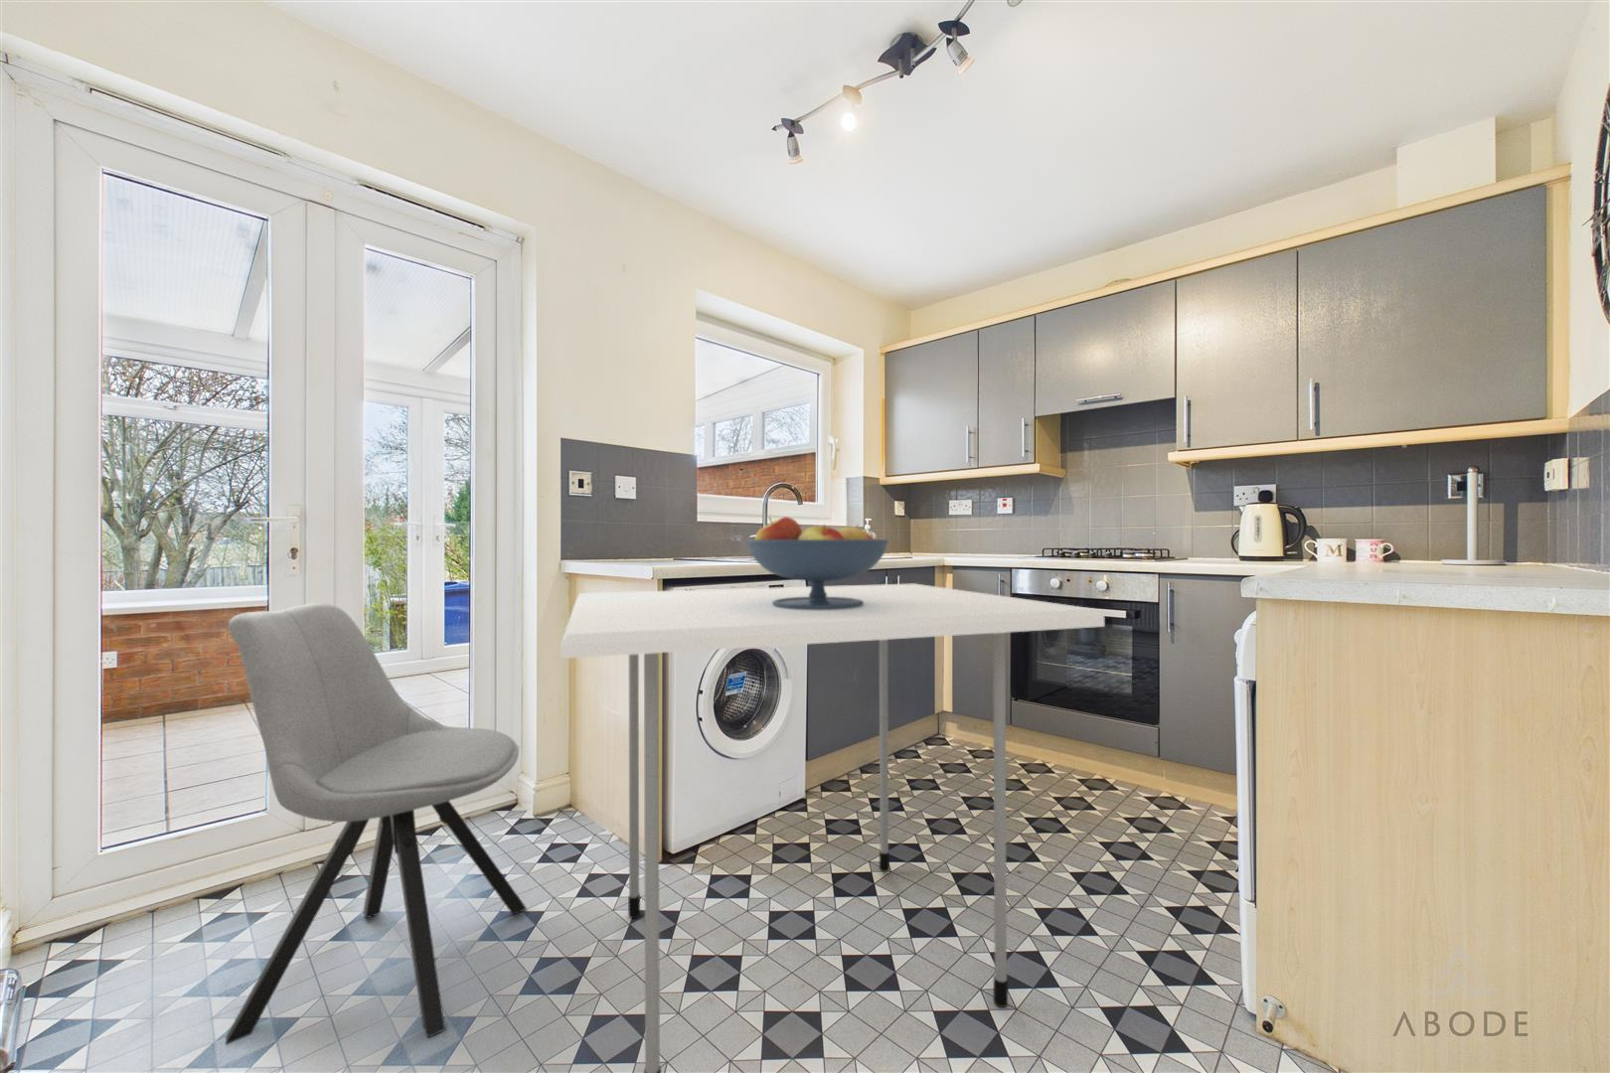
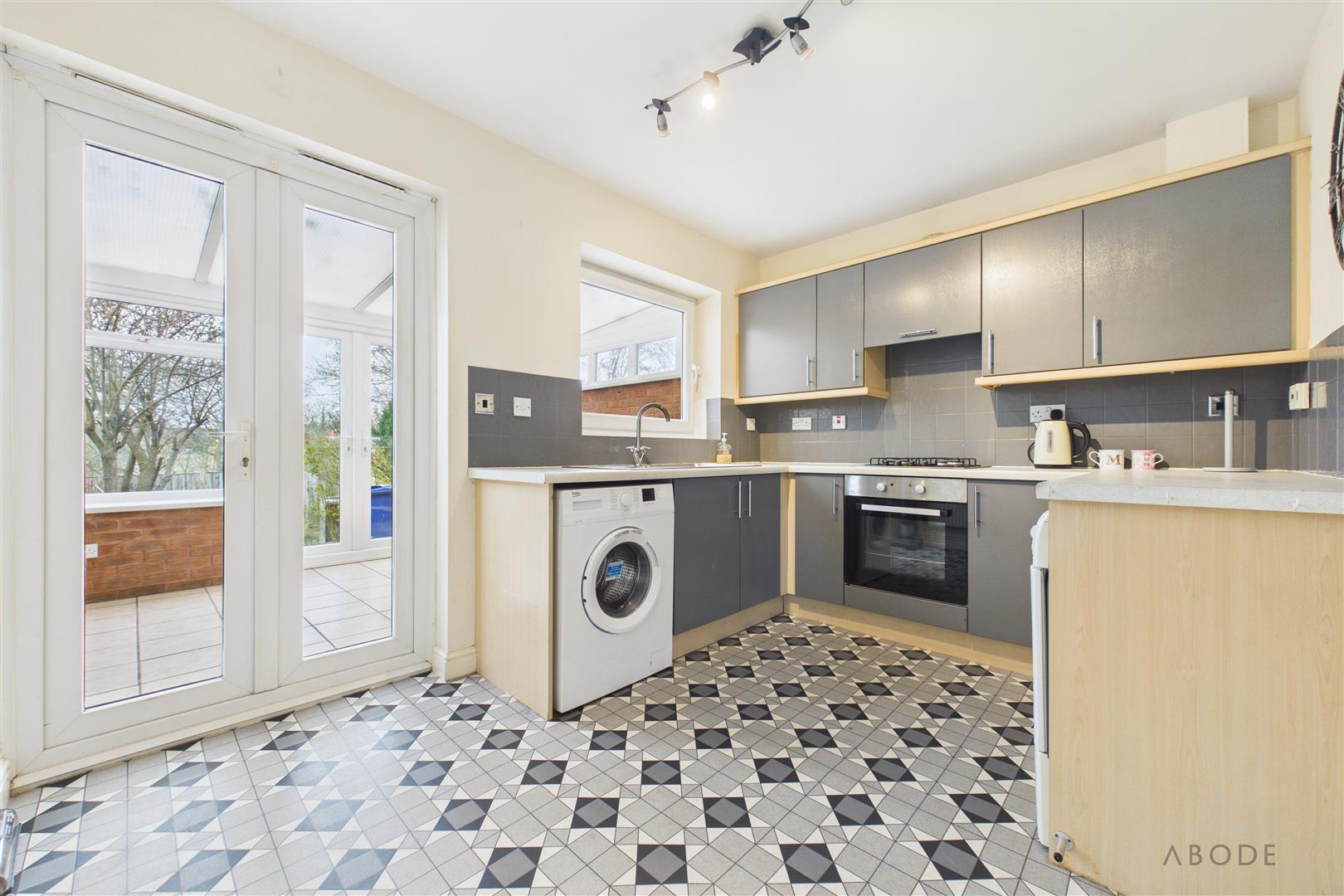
- dining table [559,583,1106,1073]
- chair [224,602,528,1047]
- fruit bowl [746,516,890,610]
